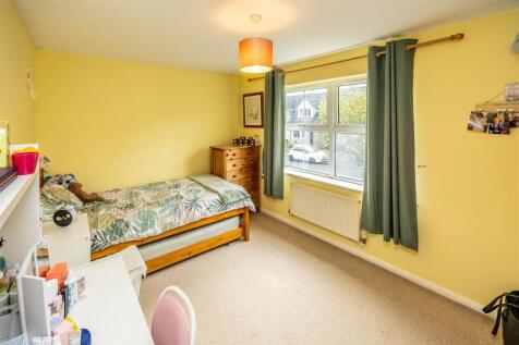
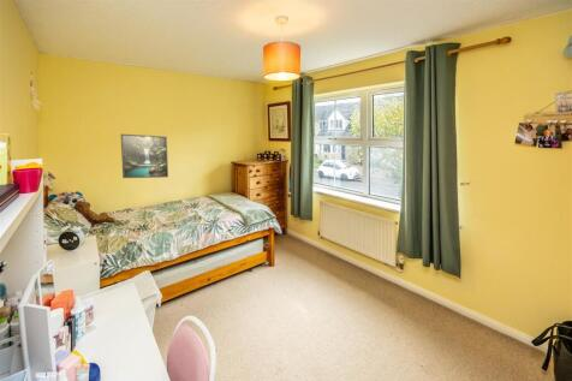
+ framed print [120,133,169,179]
